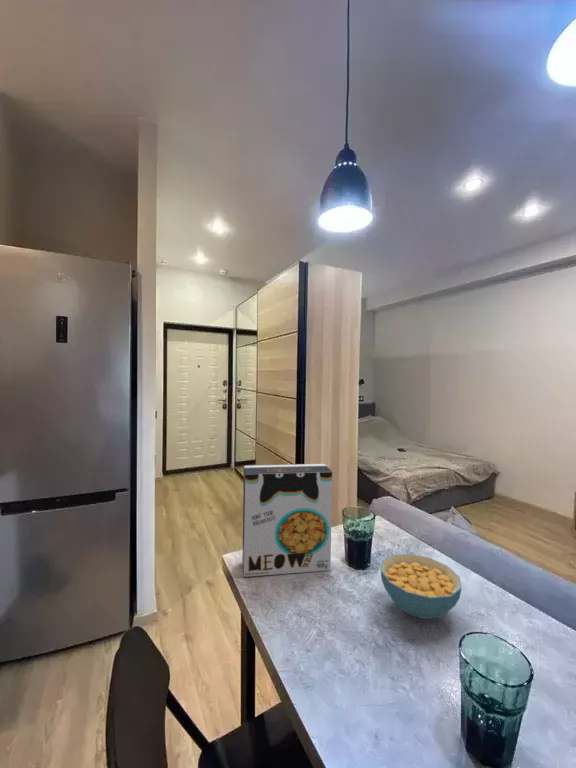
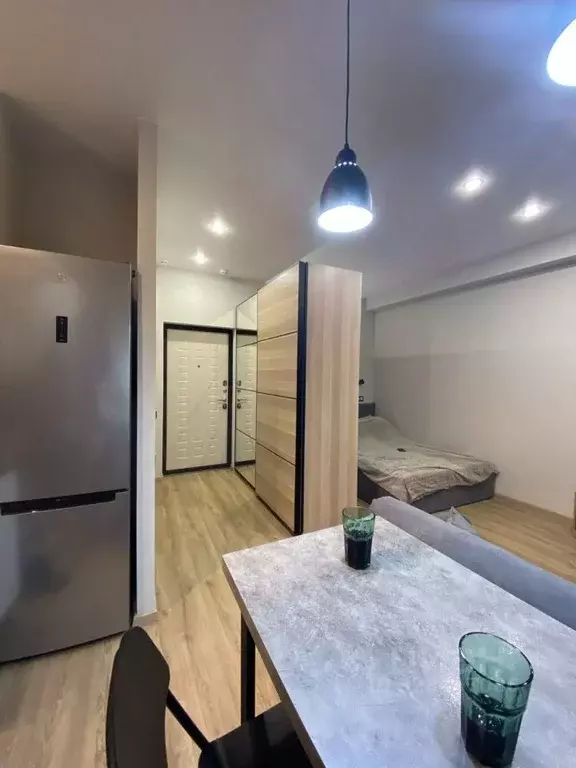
- cereal bowl [380,553,463,620]
- cereal box [241,463,334,578]
